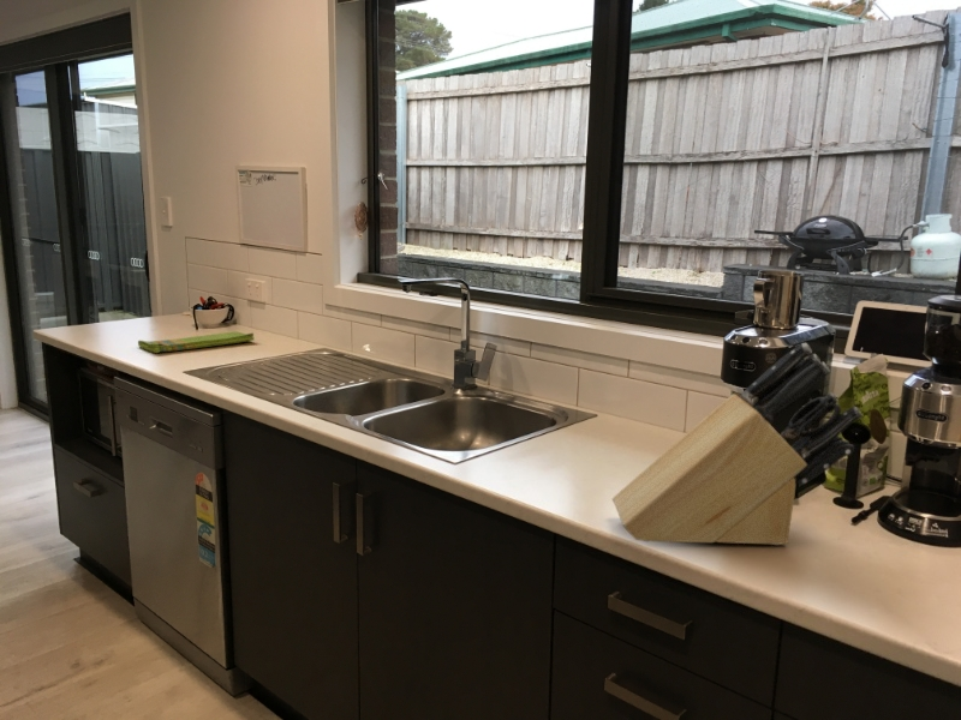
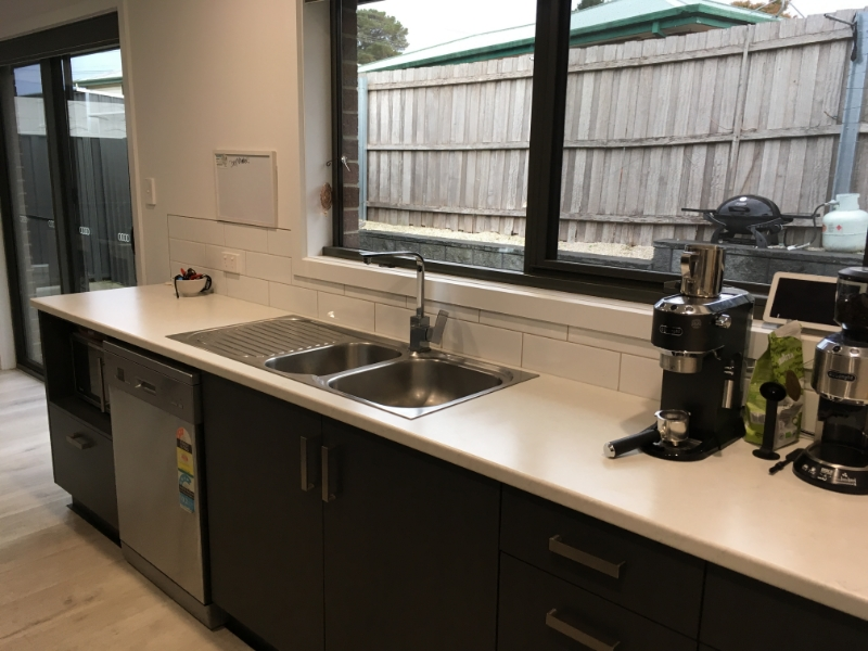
- knife block [611,342,864,546]
- dish towel [137,330,256,354]
